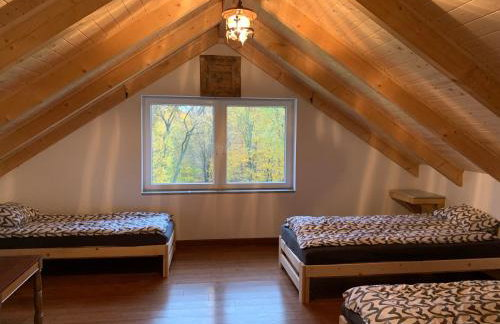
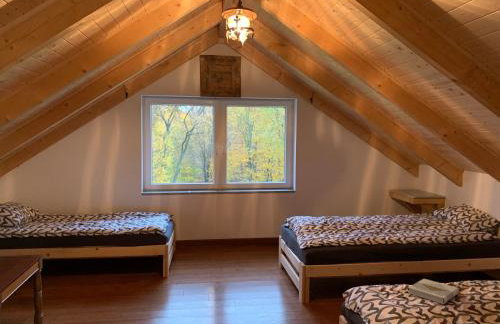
+ book [407,278,460,305]
